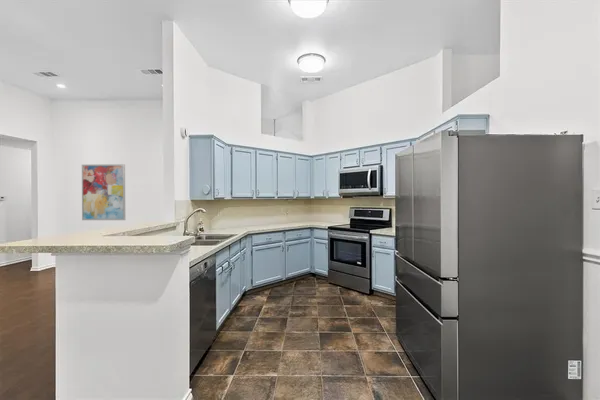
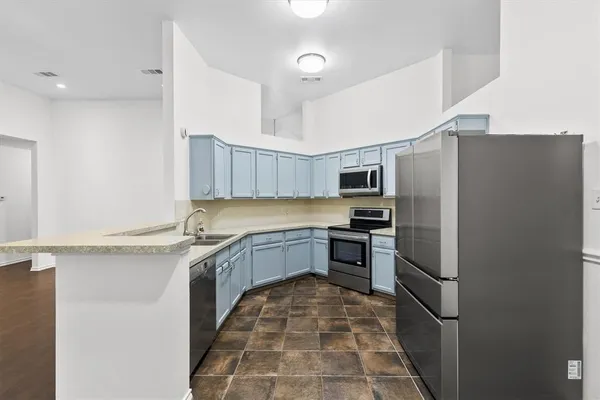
- wall art [81,163,126,221]
